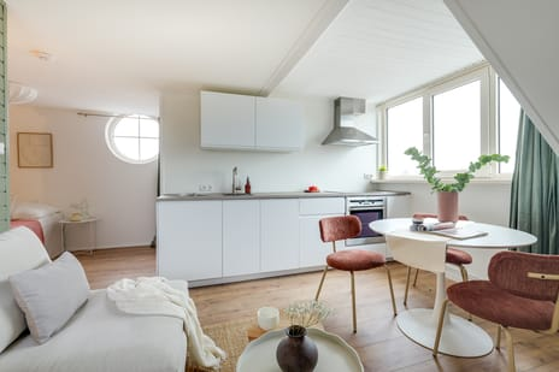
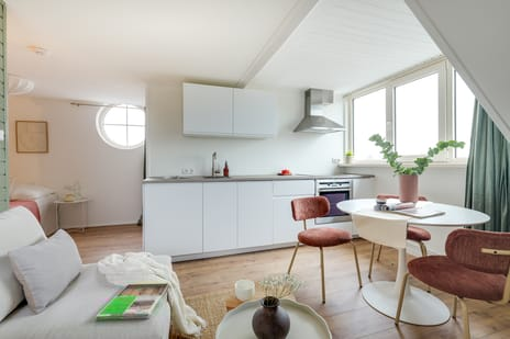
+ magazine [95,281,171,320]
